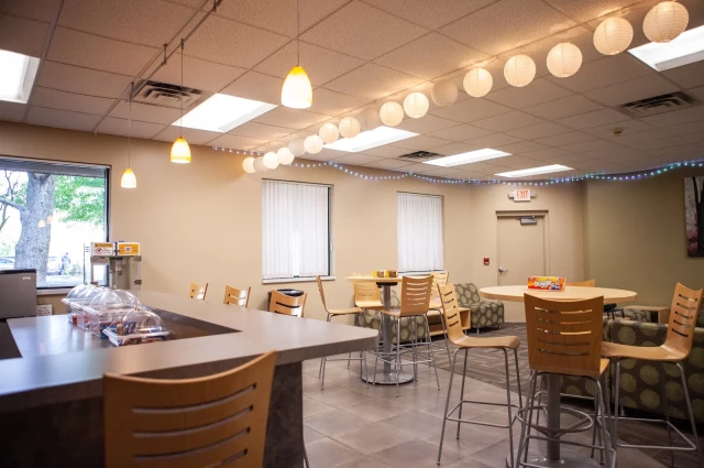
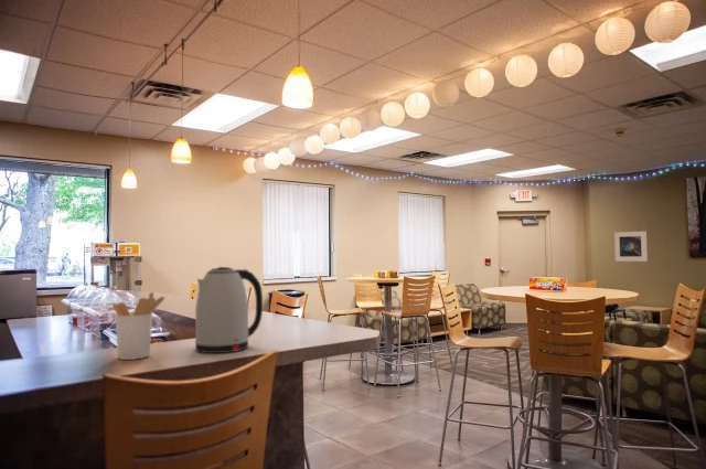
+ kettle [194,266,264,354]
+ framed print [613,231,649,263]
+ utensil holder [111,290,165,361]
